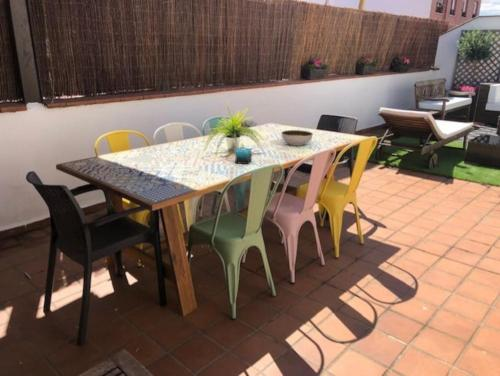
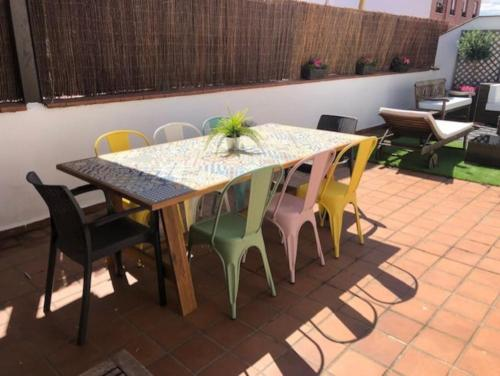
- candle [234,146,253,165]
- soup bowl [281,129,314,147]
